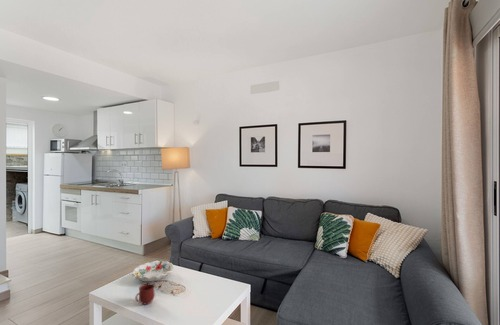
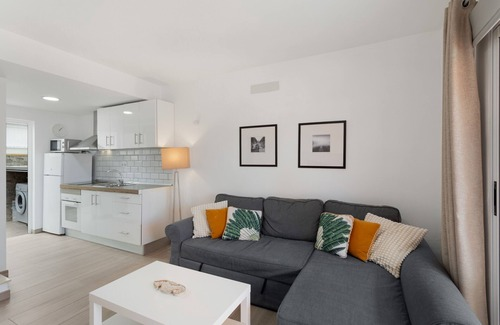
- decorative bowl [131,260,174,282]
- mug [134,282,156,305]
